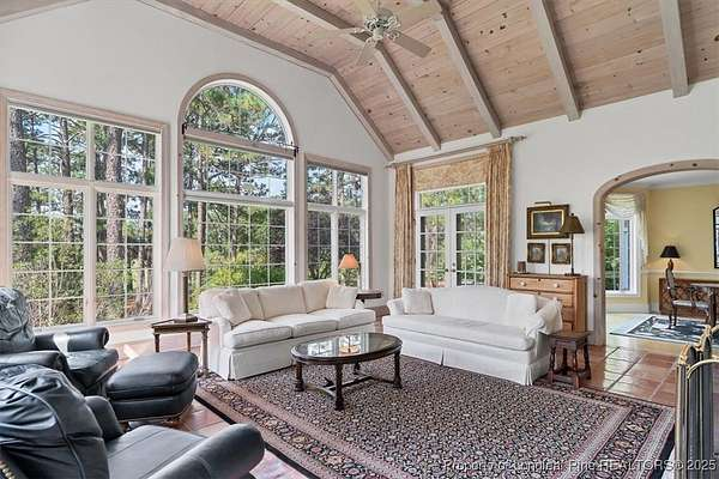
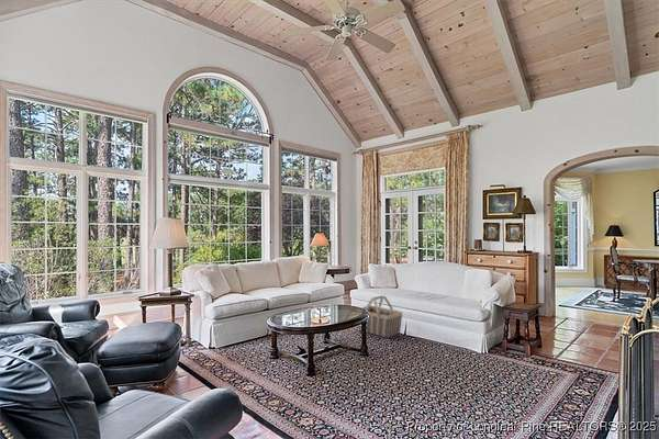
+ basket [357,294,403,340]
